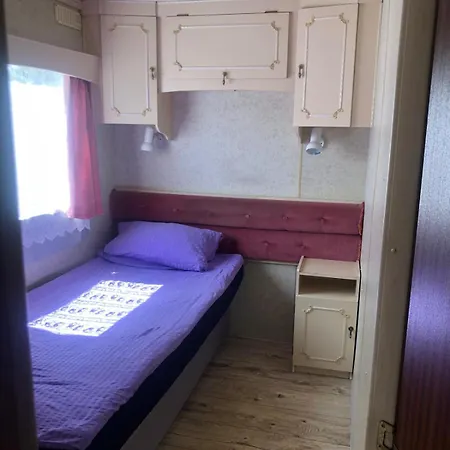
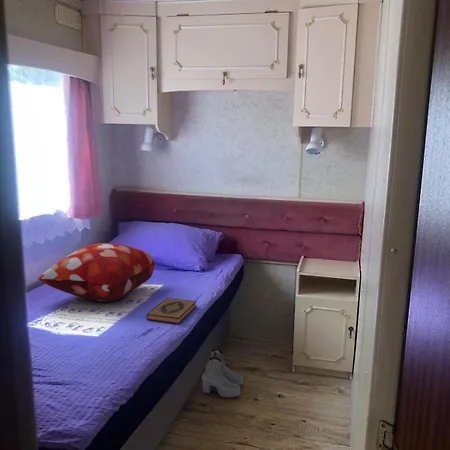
+ boots [201,347,244,399]
+ hardback book [145,297,198,325]
+ decorative pillow [37,242,156,302]
